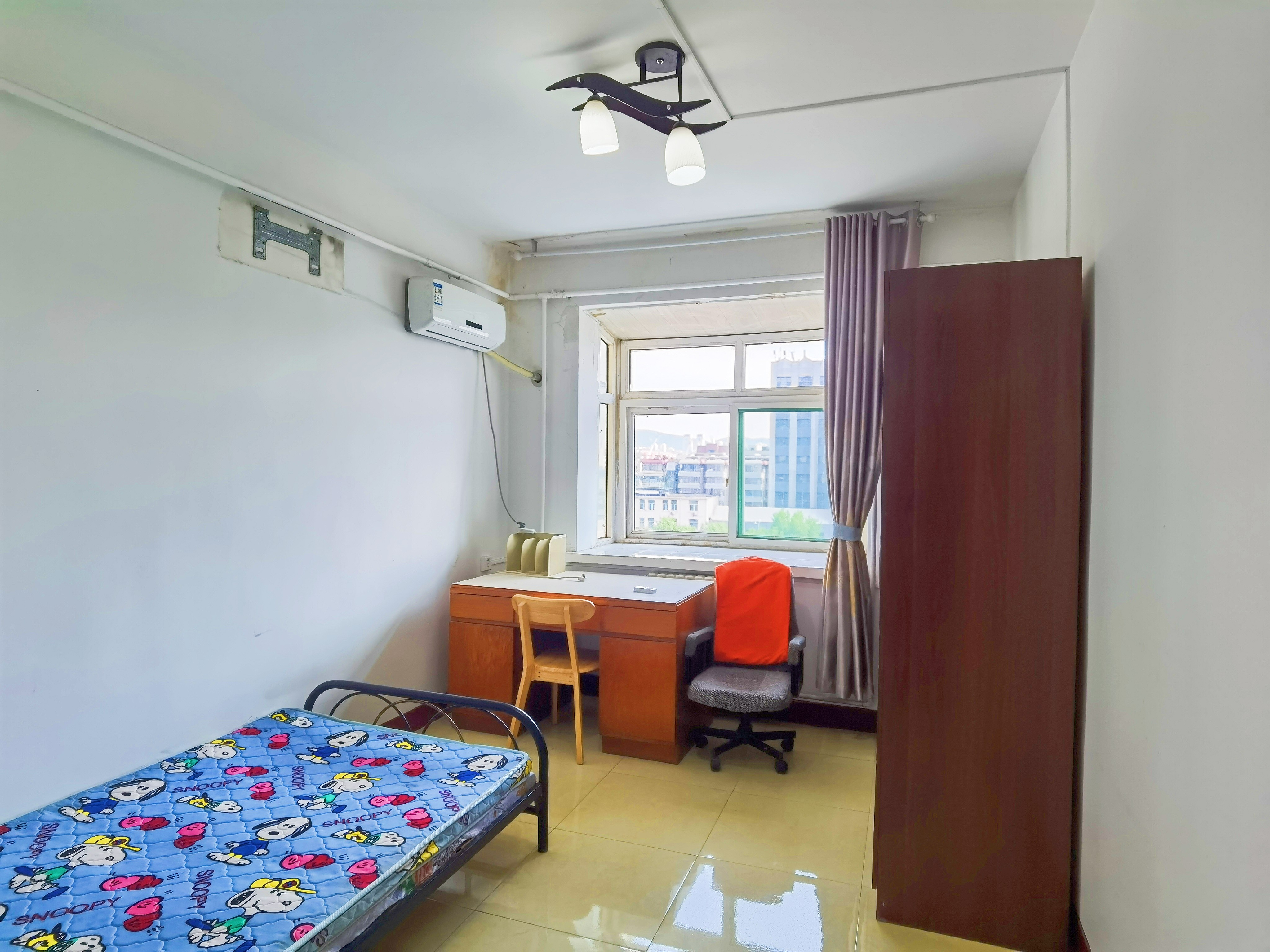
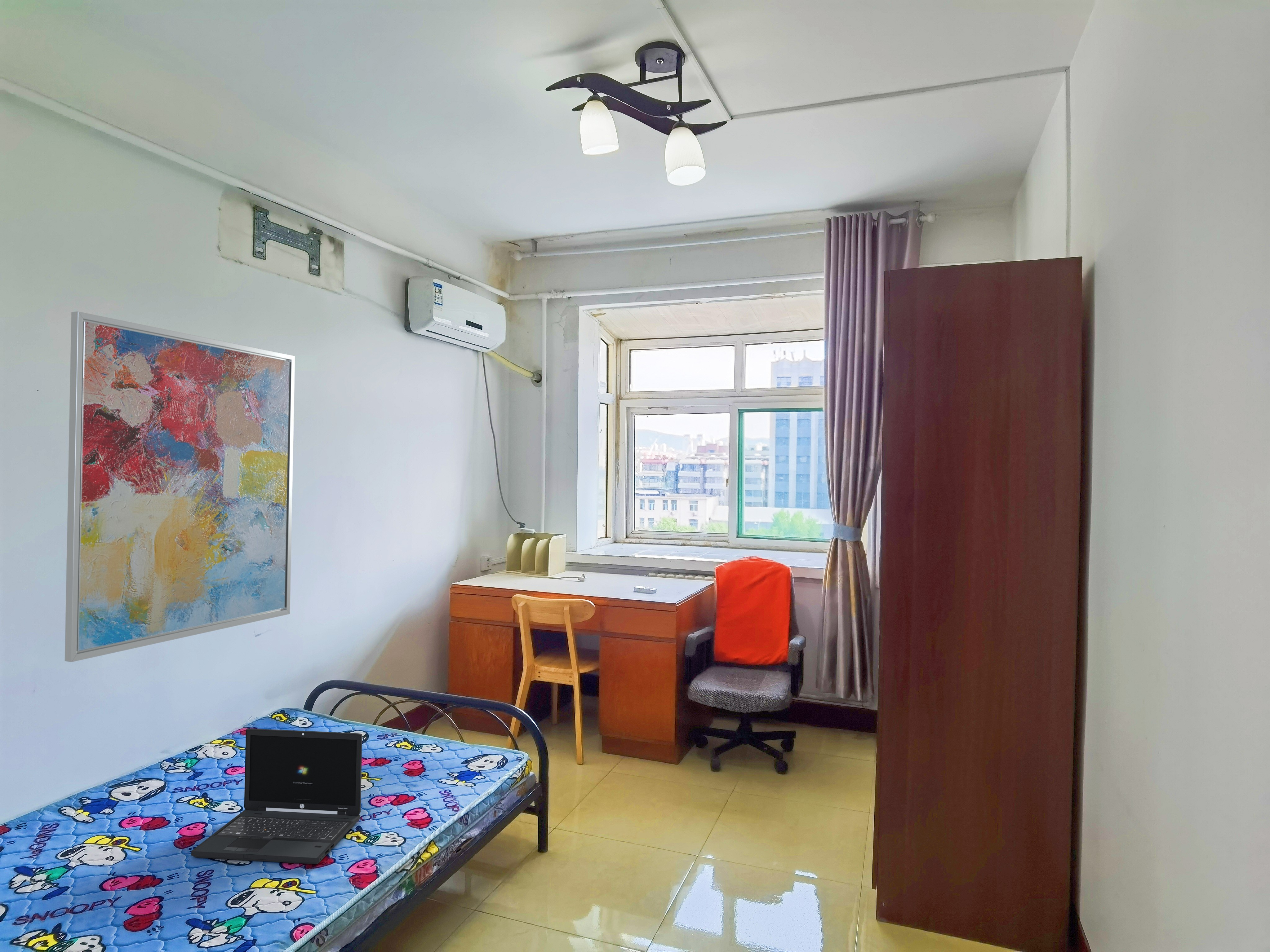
+ laptop [191,728,362,865]
+ wall art [64,311,295,663]
